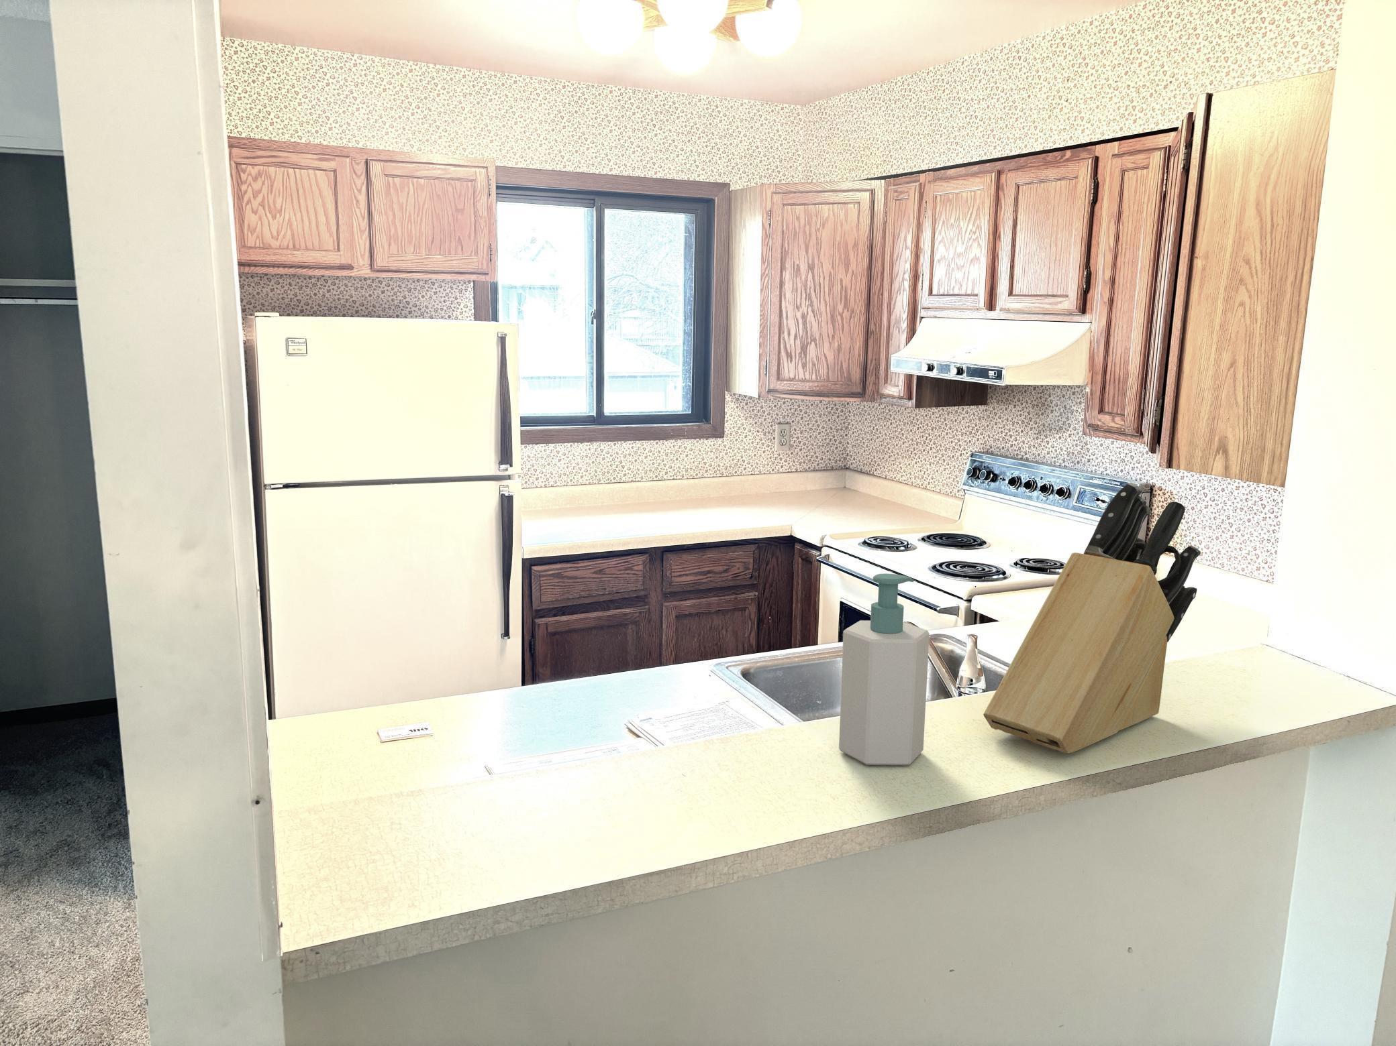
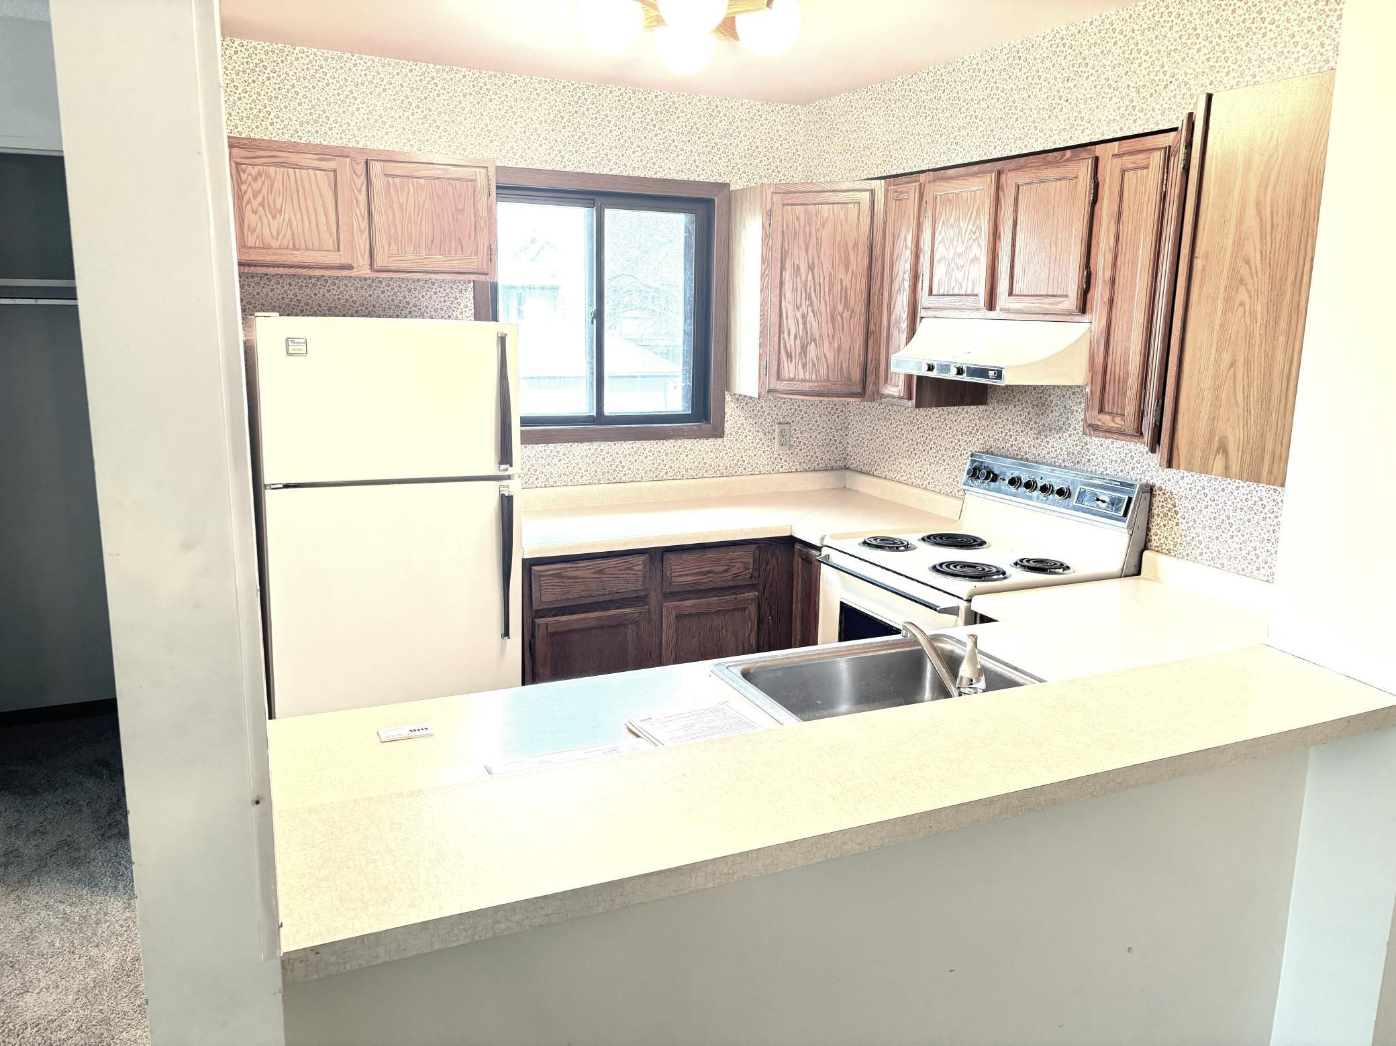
- soap bottle [839,572,930,766]
- knife block [983,481,1201,754]
